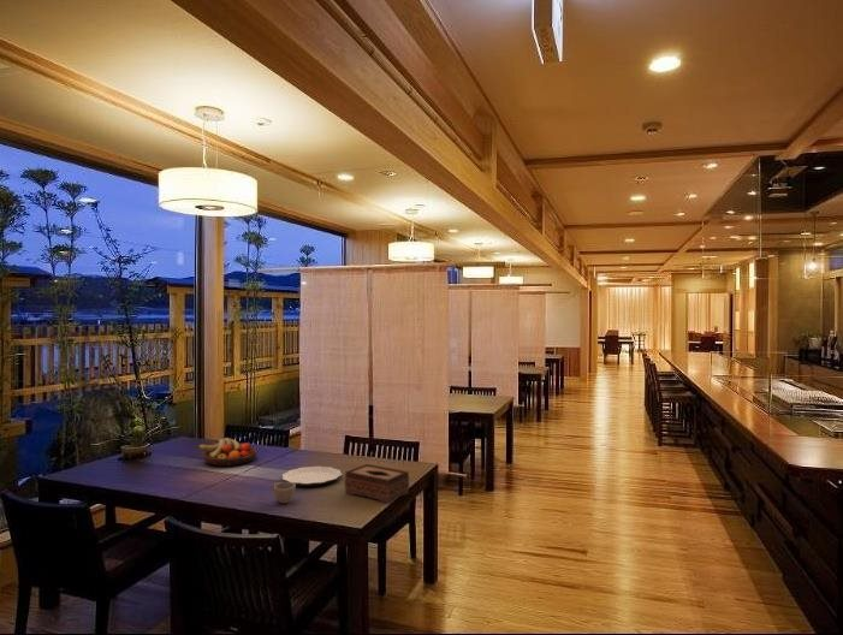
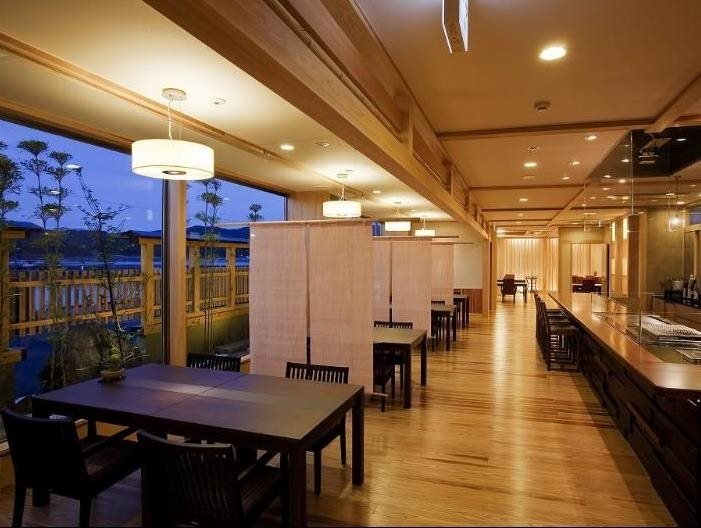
- fruit bowl [197,437,259,468]
- tissue box [344,463,410,504]
- plate [281,465,343,487]
- cup [271,481,297,504]
